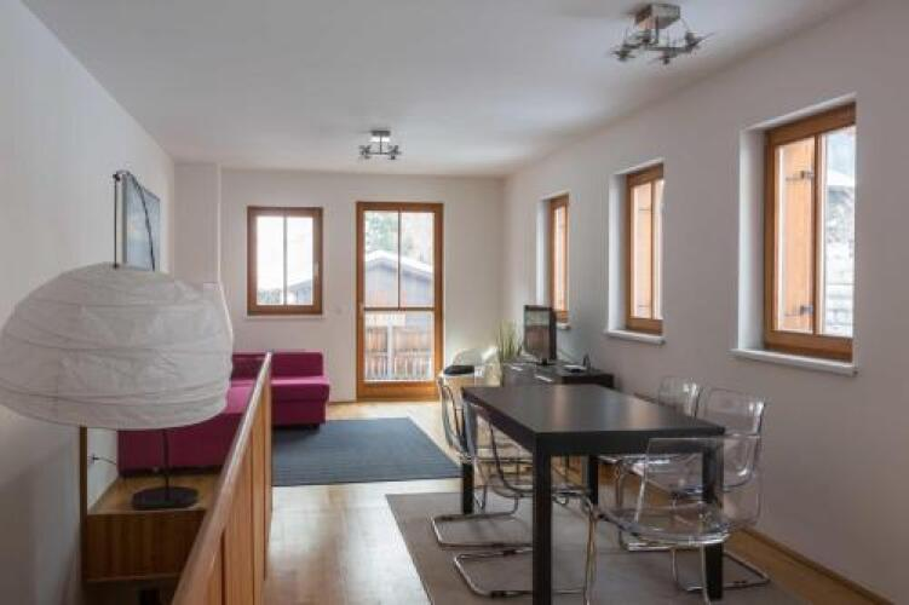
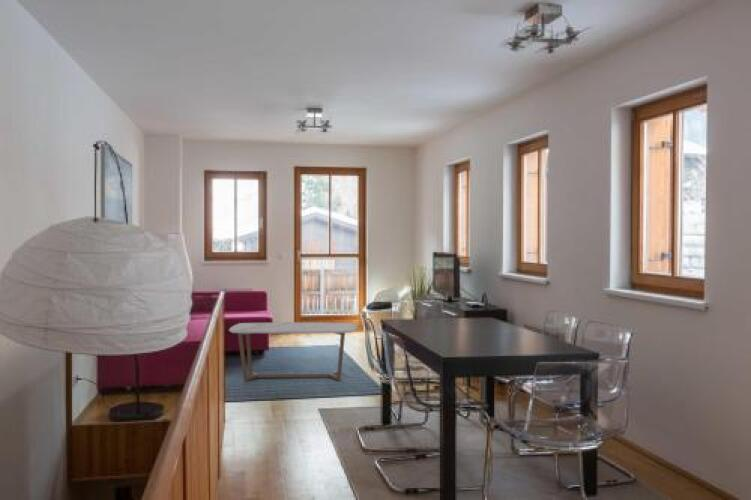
+ coffee table [228,321,358,382]
